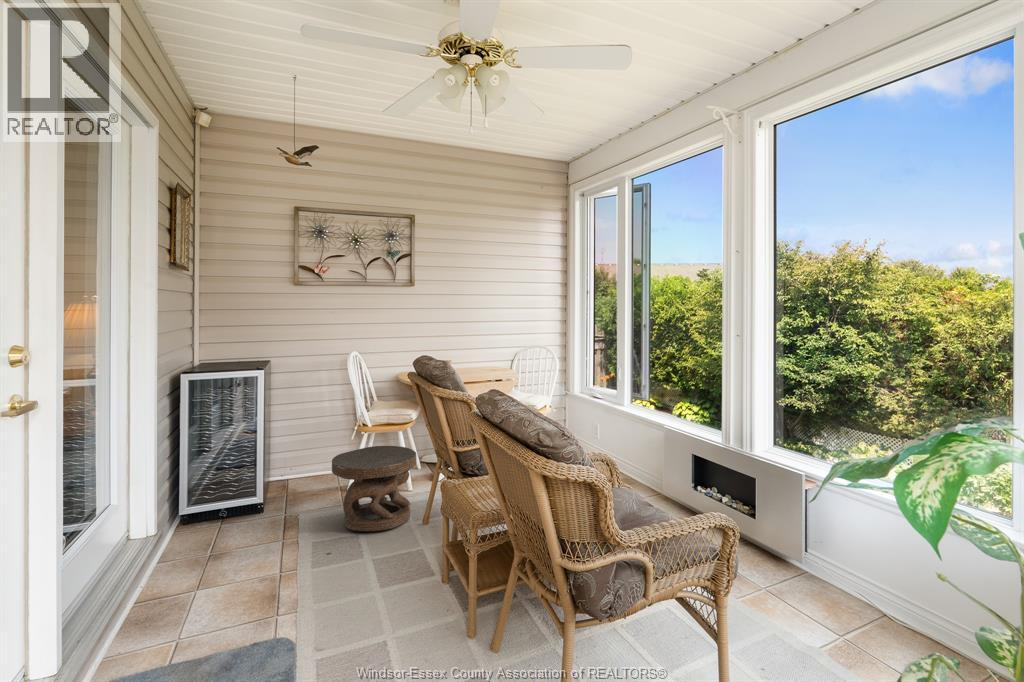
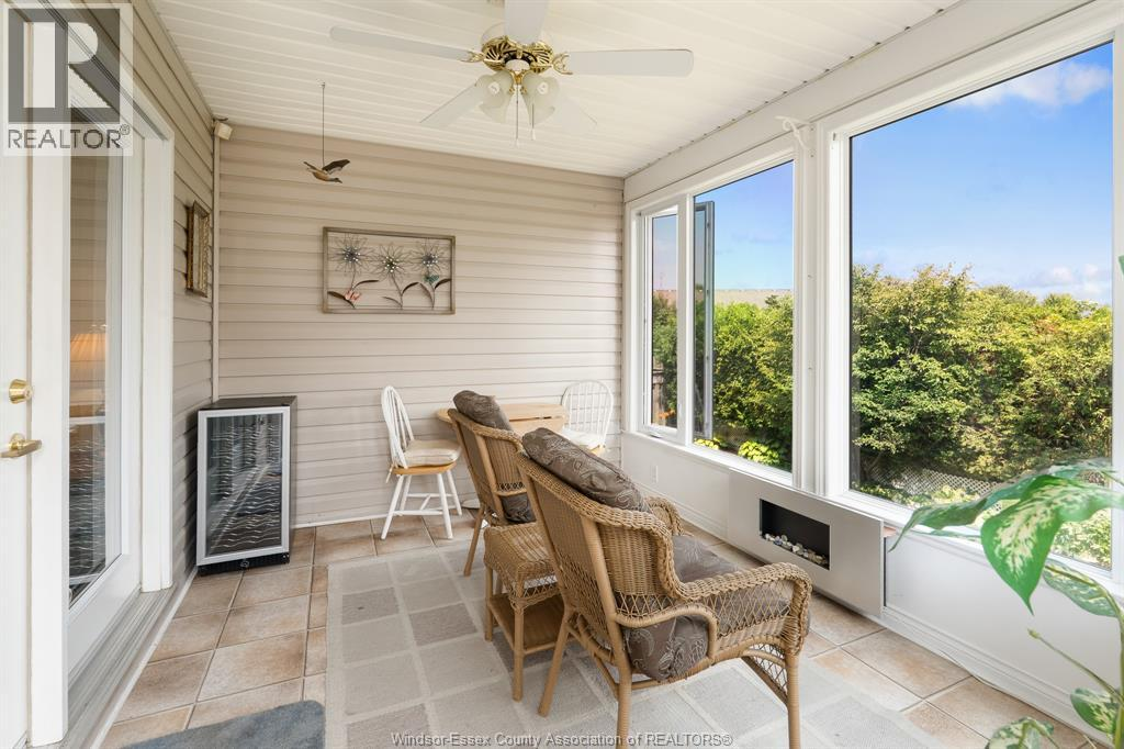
- carved stool [331,445,417,532]
